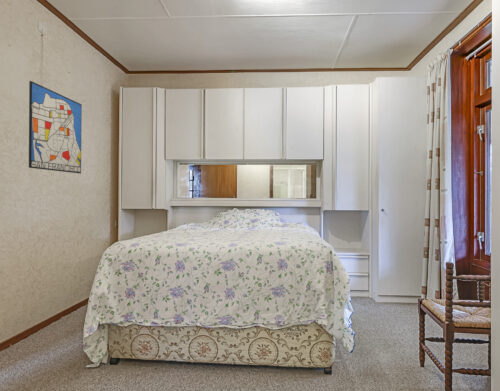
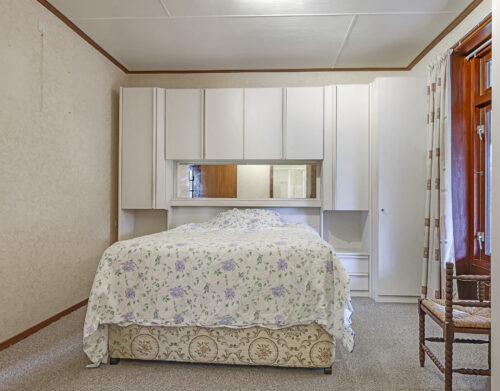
- wall art [28,80,83,174]
